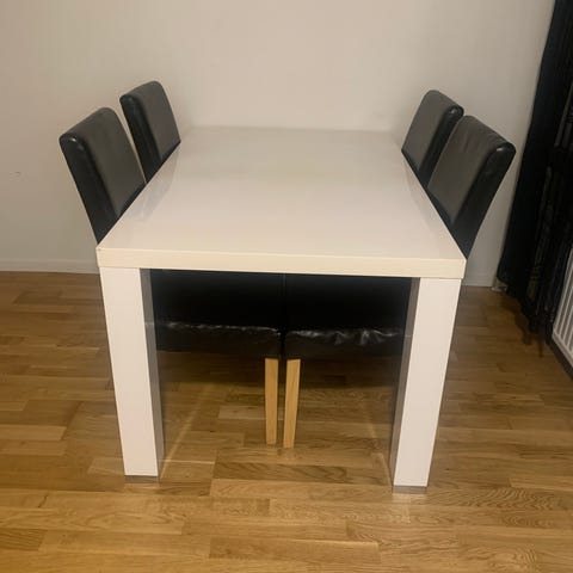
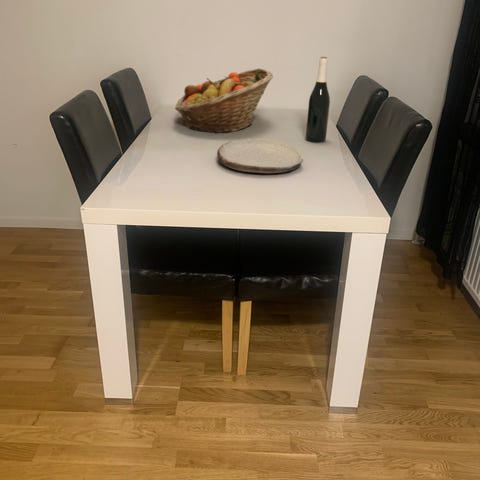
+ plate [216,137,304,174]
+ fruit basket [174,67,274,135]
+ wine bottle [305,56,331,144]
